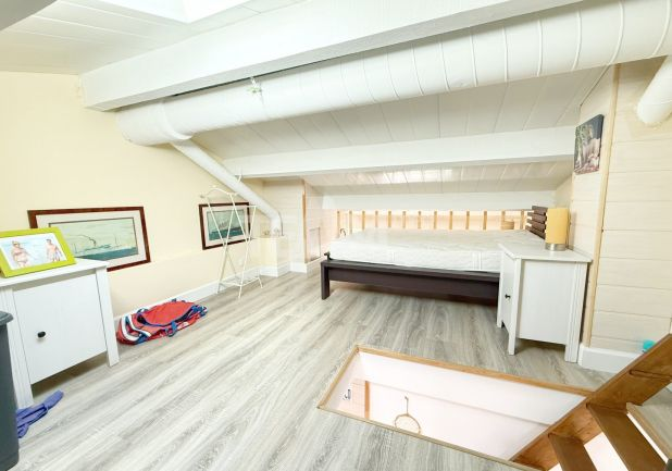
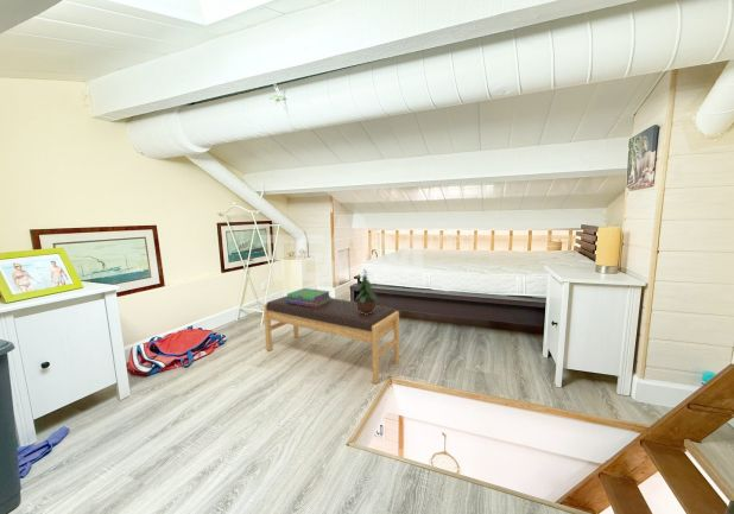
+ bench [262,296,400,385]
+ potted plant [354,268,379,315]
+ stack of books [286,287,331,307]
